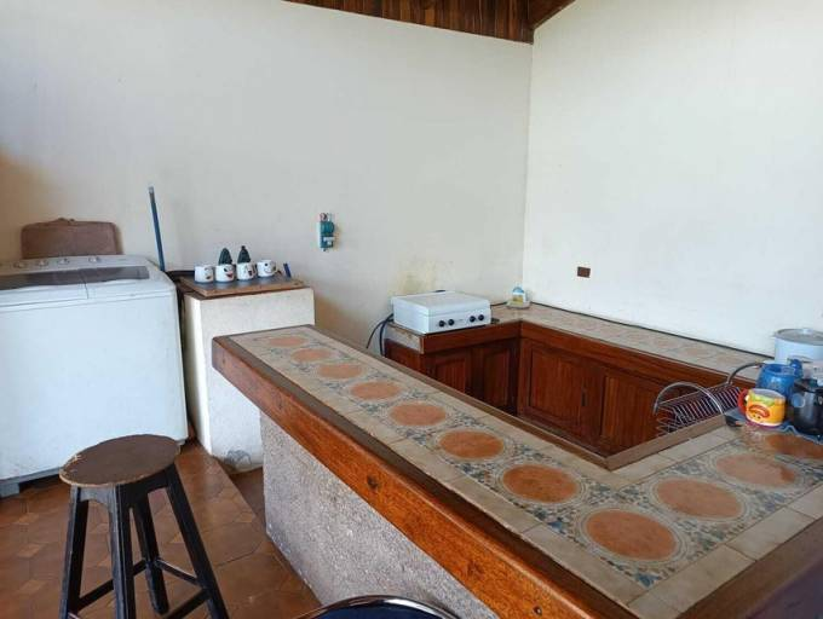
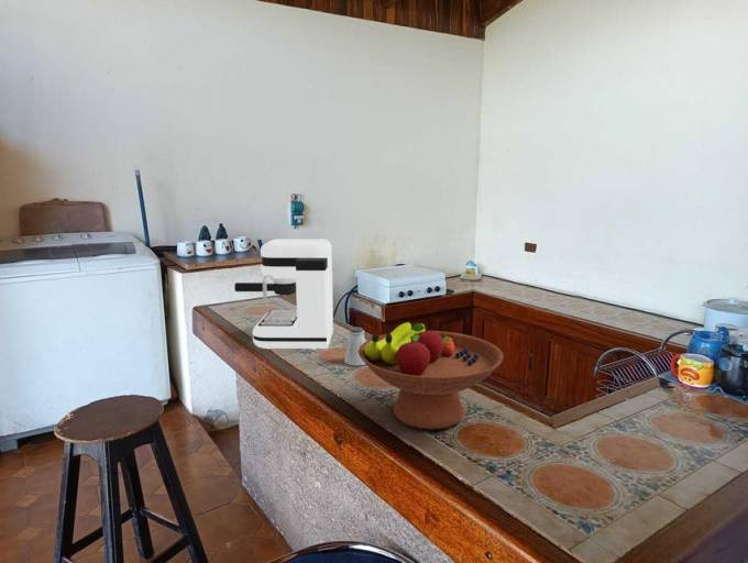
+ saltshaker [343,327,366,367]
+ coffee maker [233,238,334,352]
+ fruit bowl [359,321,505,430]
